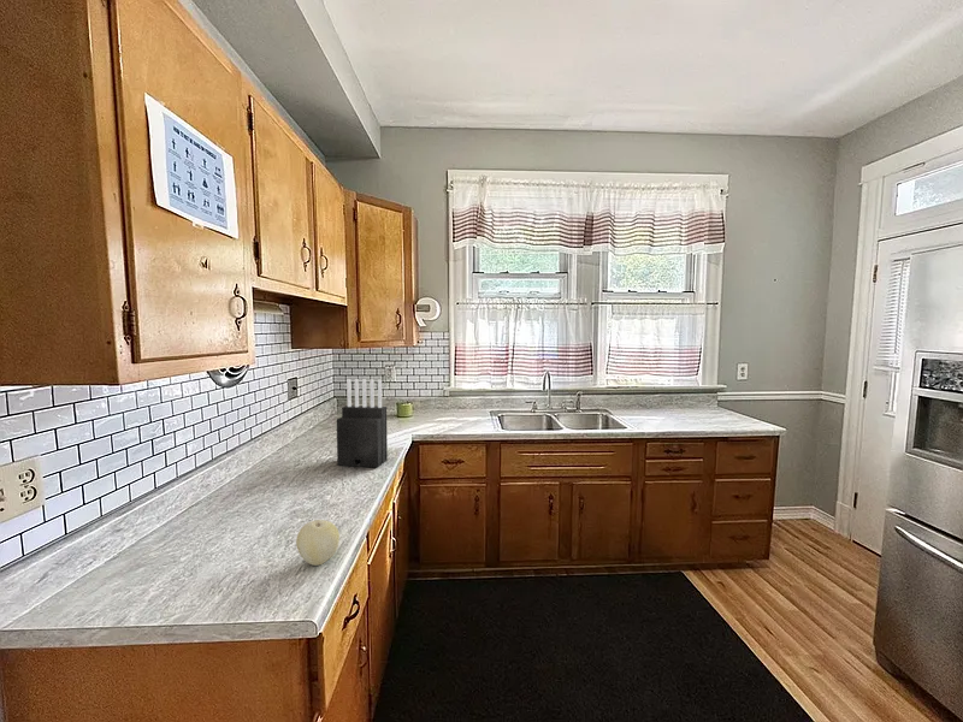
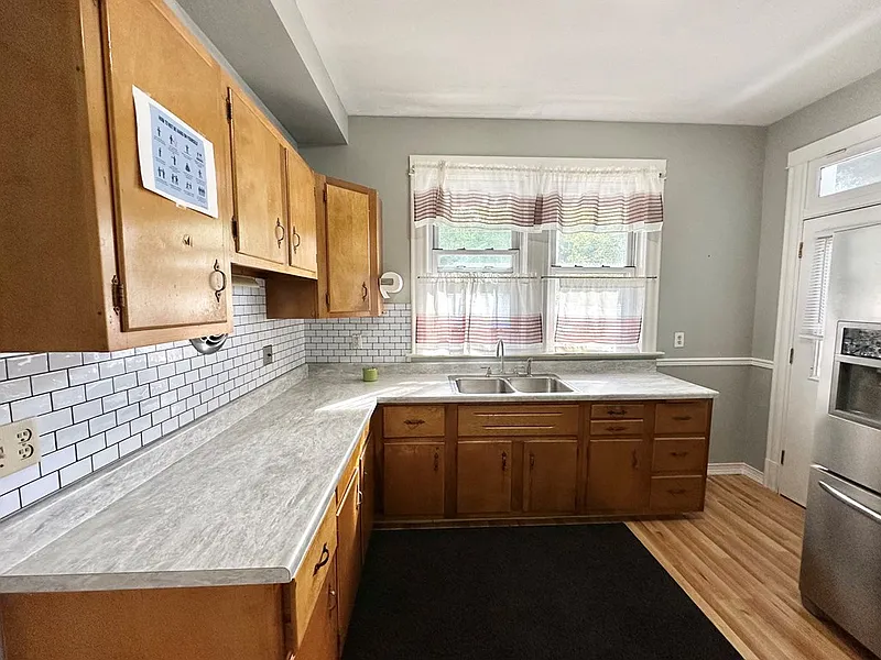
- knife block [336,378,389,469]
- fruit [295,519,341,567]
